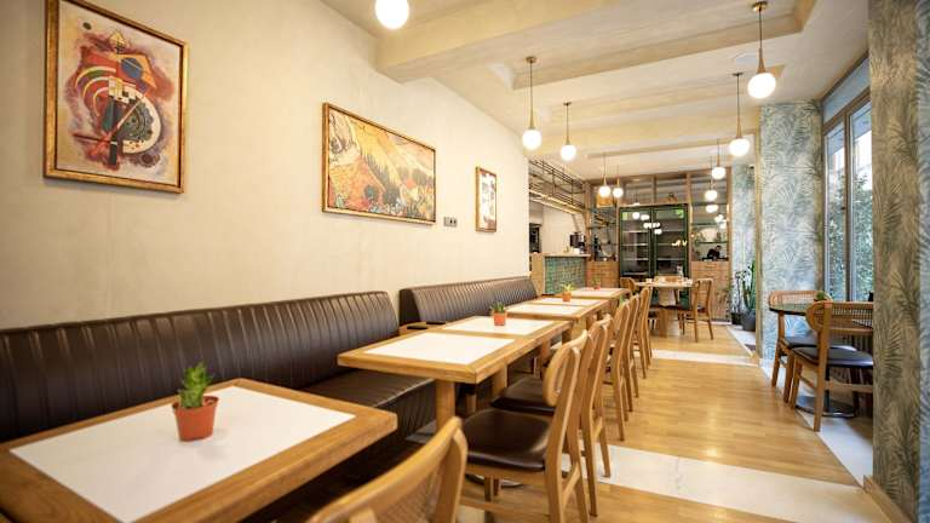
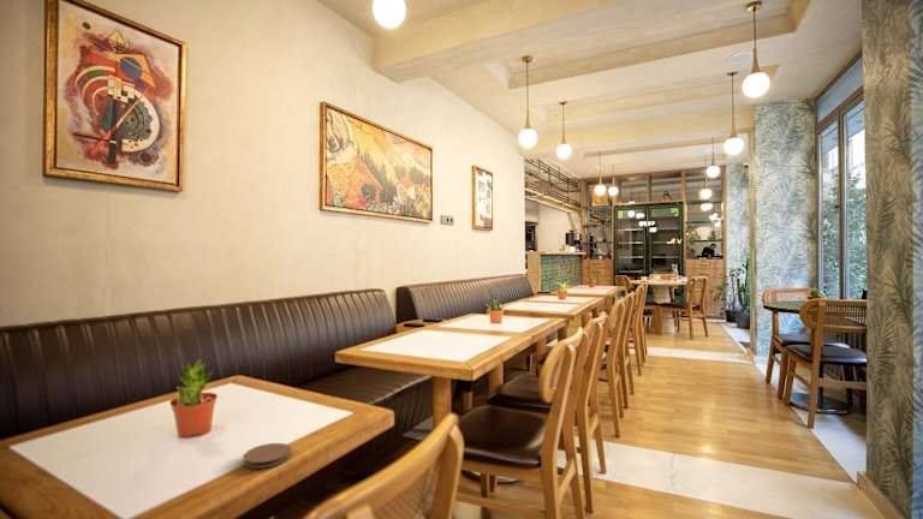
+ coaster [243,442,292,470]
